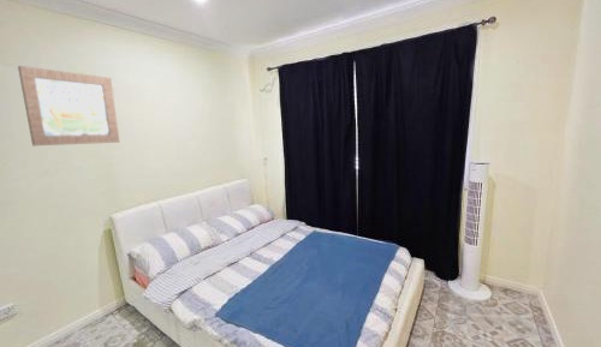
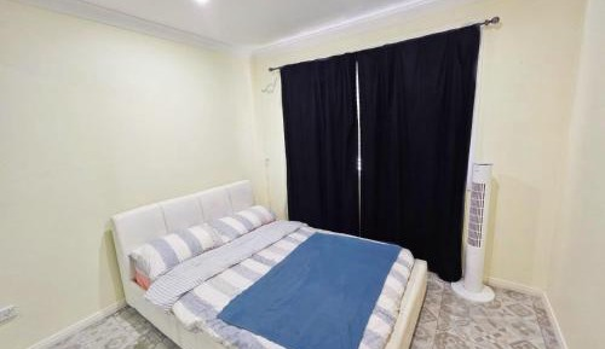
- wall art [17,65,120,146]
